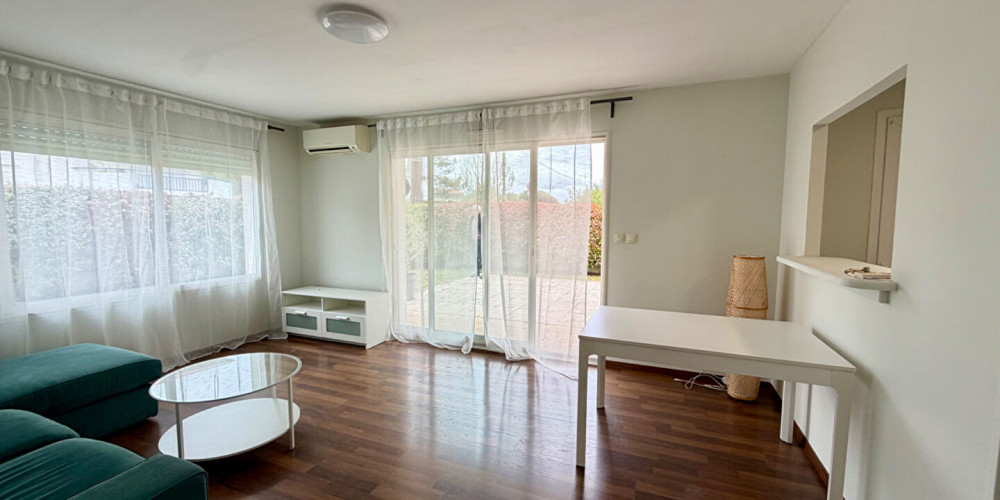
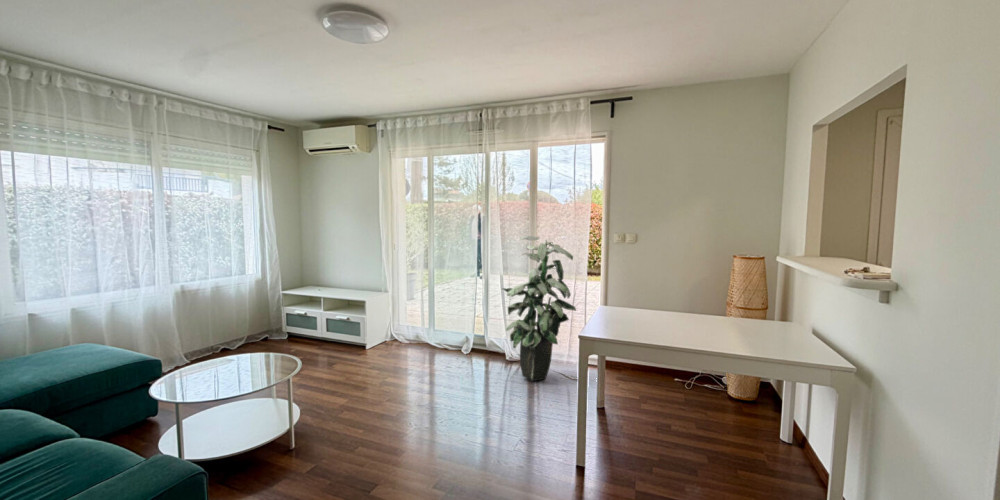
+ indoor plant [502,235,577,382]
